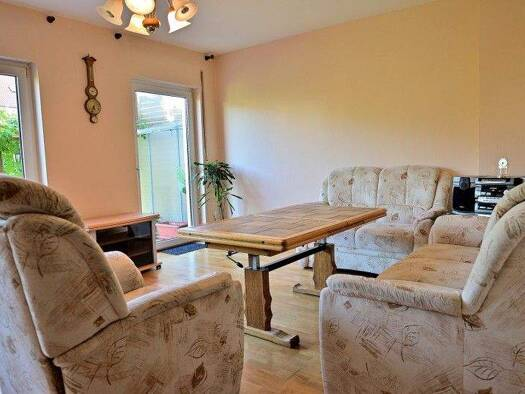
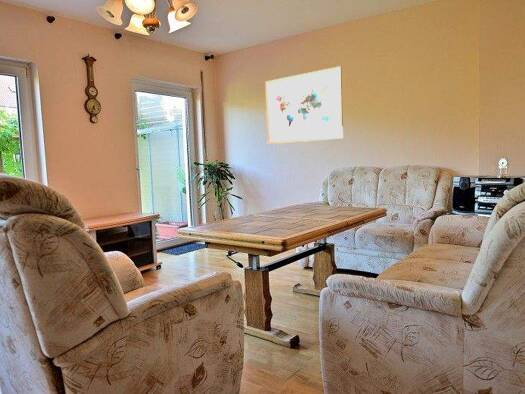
+ wall art [264,65,344,145]
